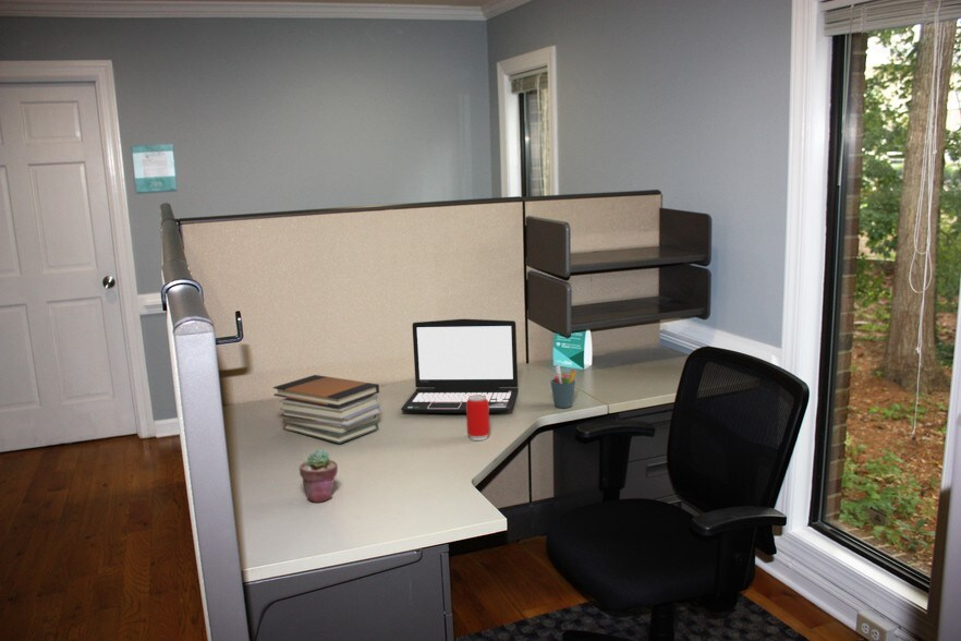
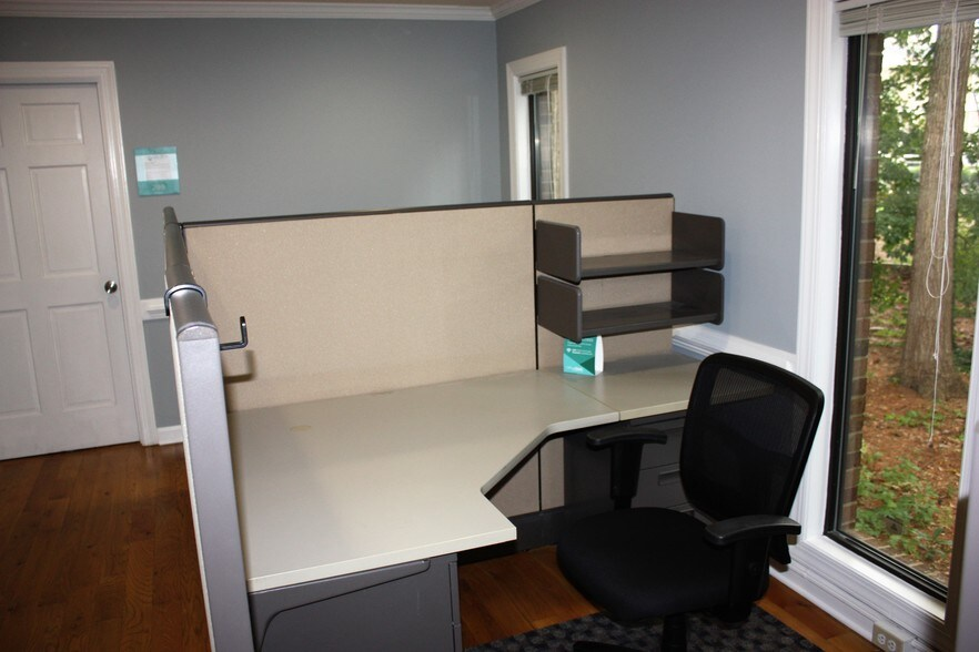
- pen holder [549,363,577,409]
- potted succulent [299,448,339,504]
- book stack [272,374,382,445]
- beverage can [465,395,490,442]
- laptop [400,318,520,414]
